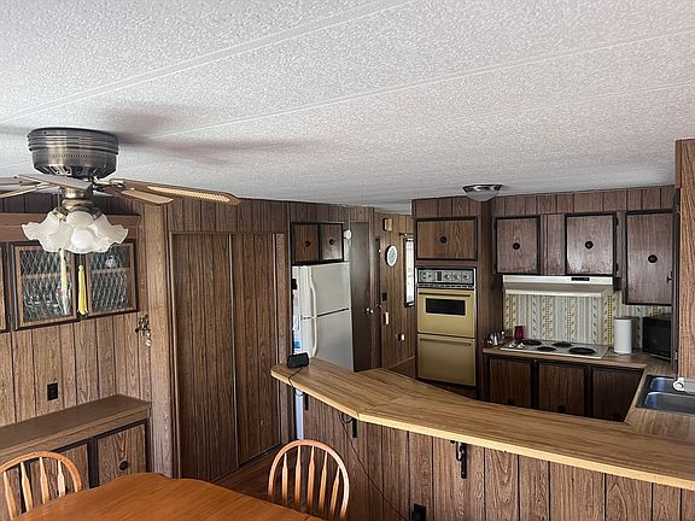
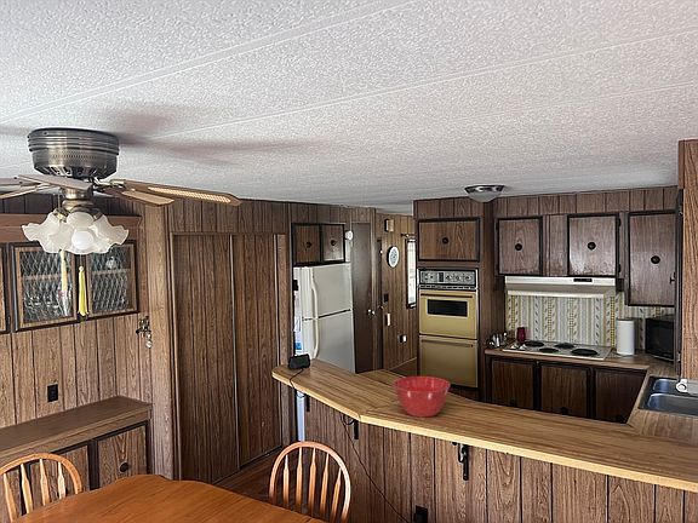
+ mixing bowl [393,375,451,419]
